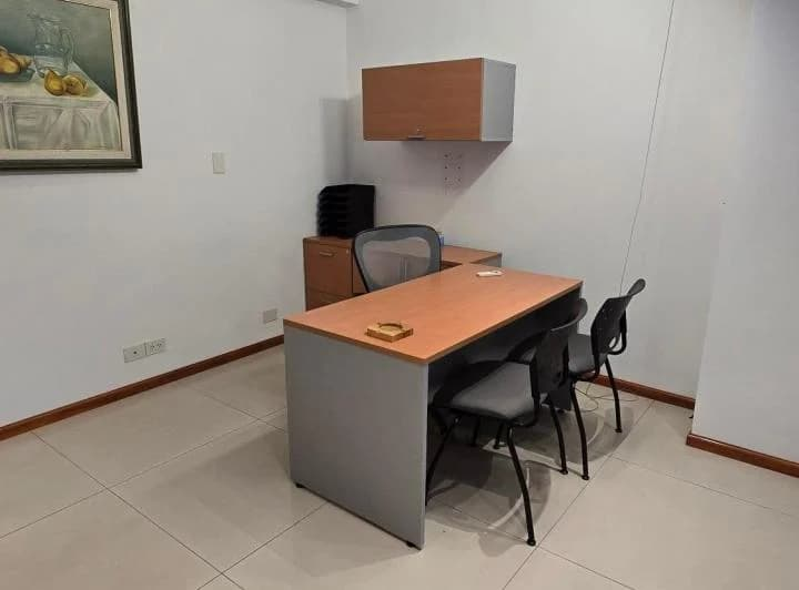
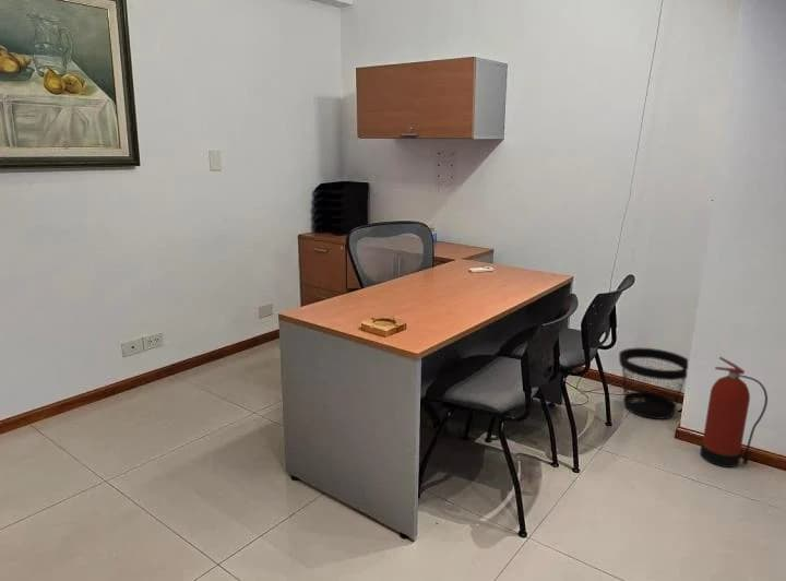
+ fire extinguisher [699,356,769,469]
+ wastebasket [618,346,689,420]
